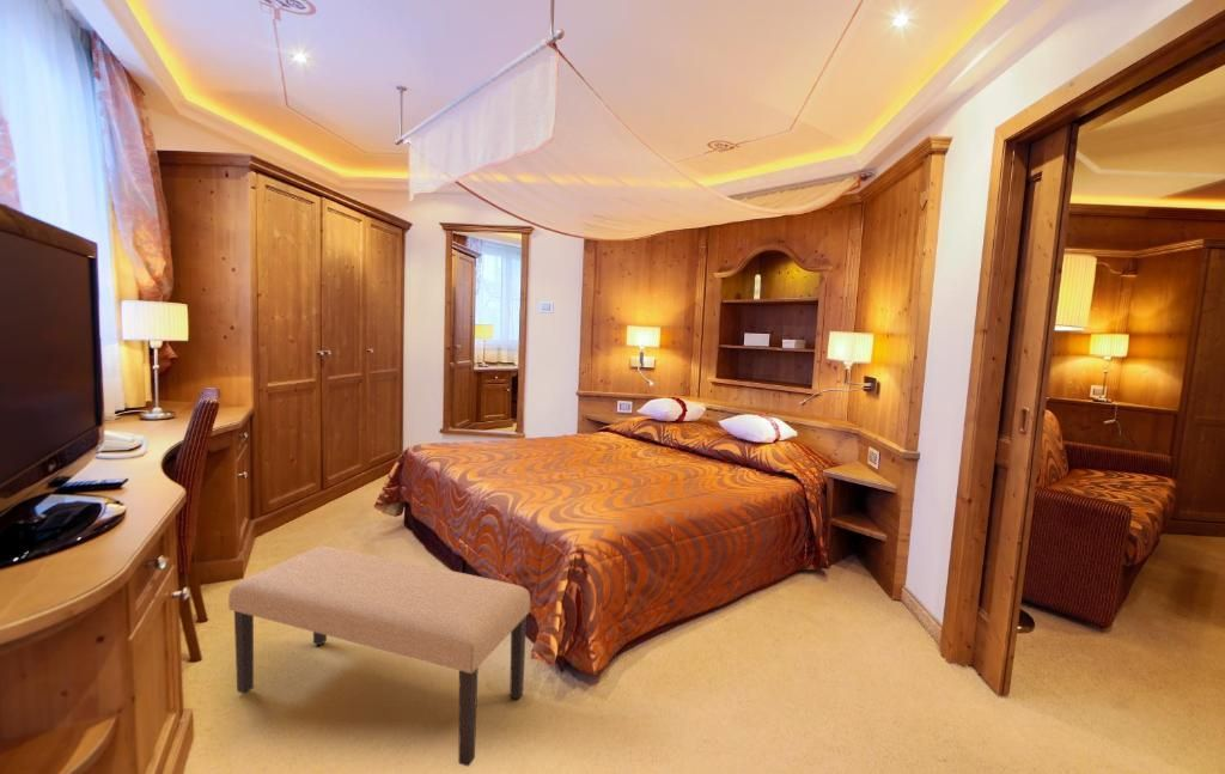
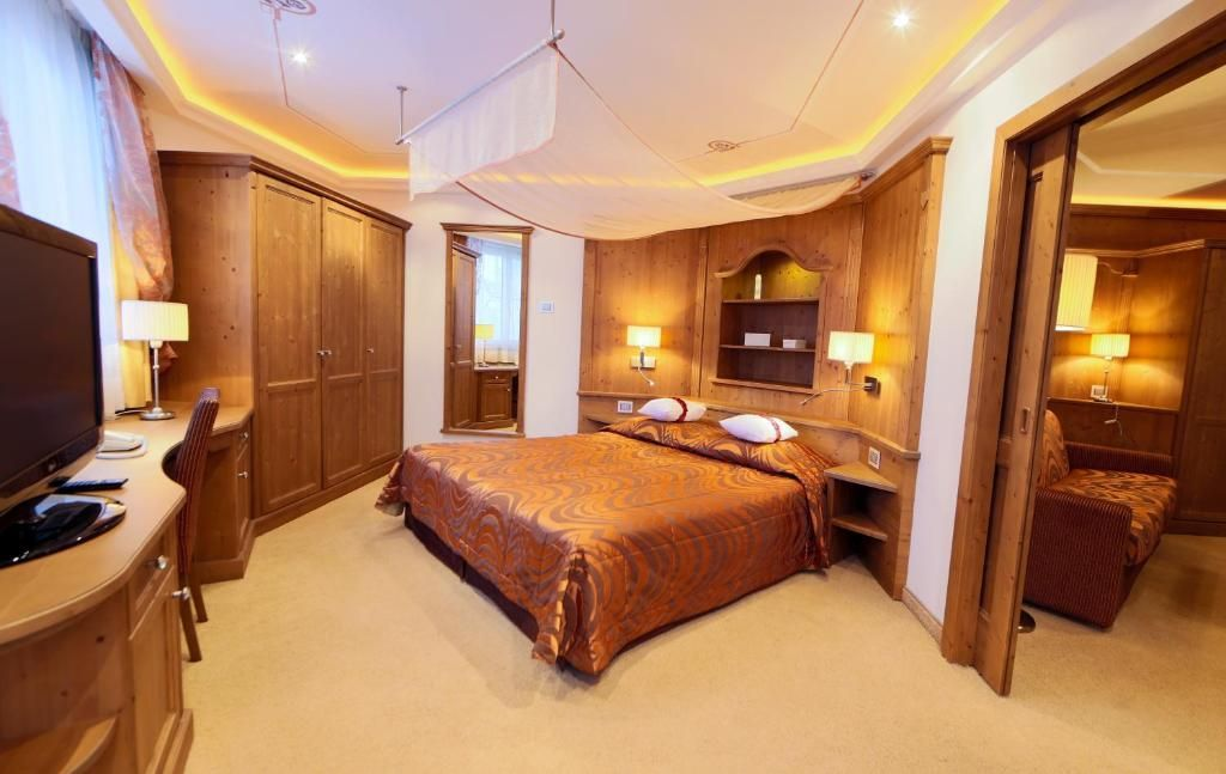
- bench [227,546,531,768]
